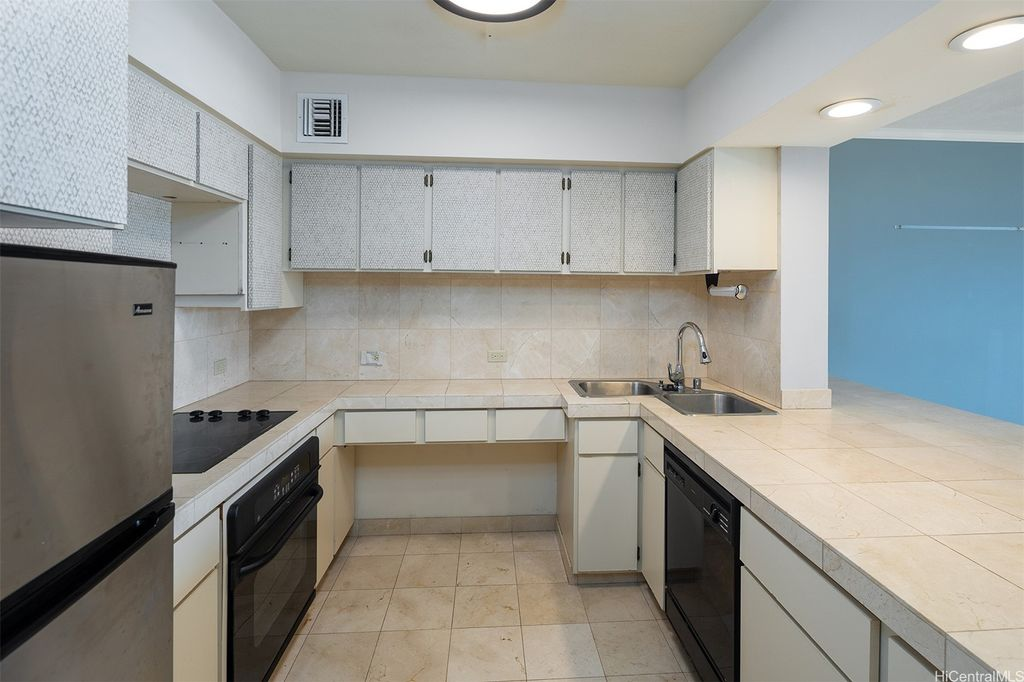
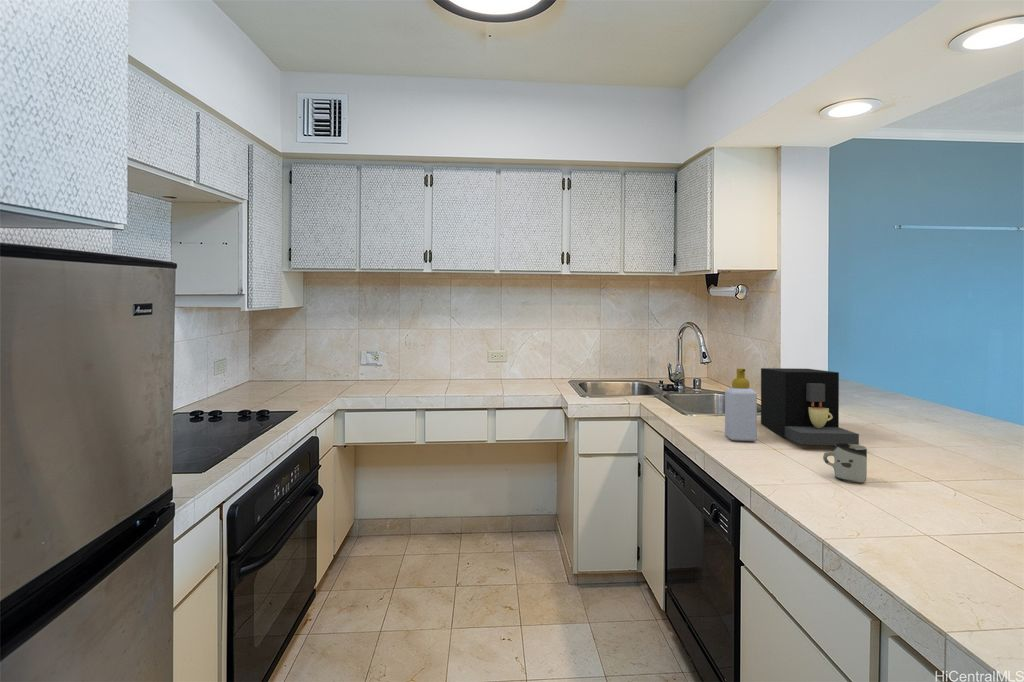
+ cup [822,443,868,484]
+ soap bottle [724,367,758,442]
+ coffee maker [760,367,860,446]
